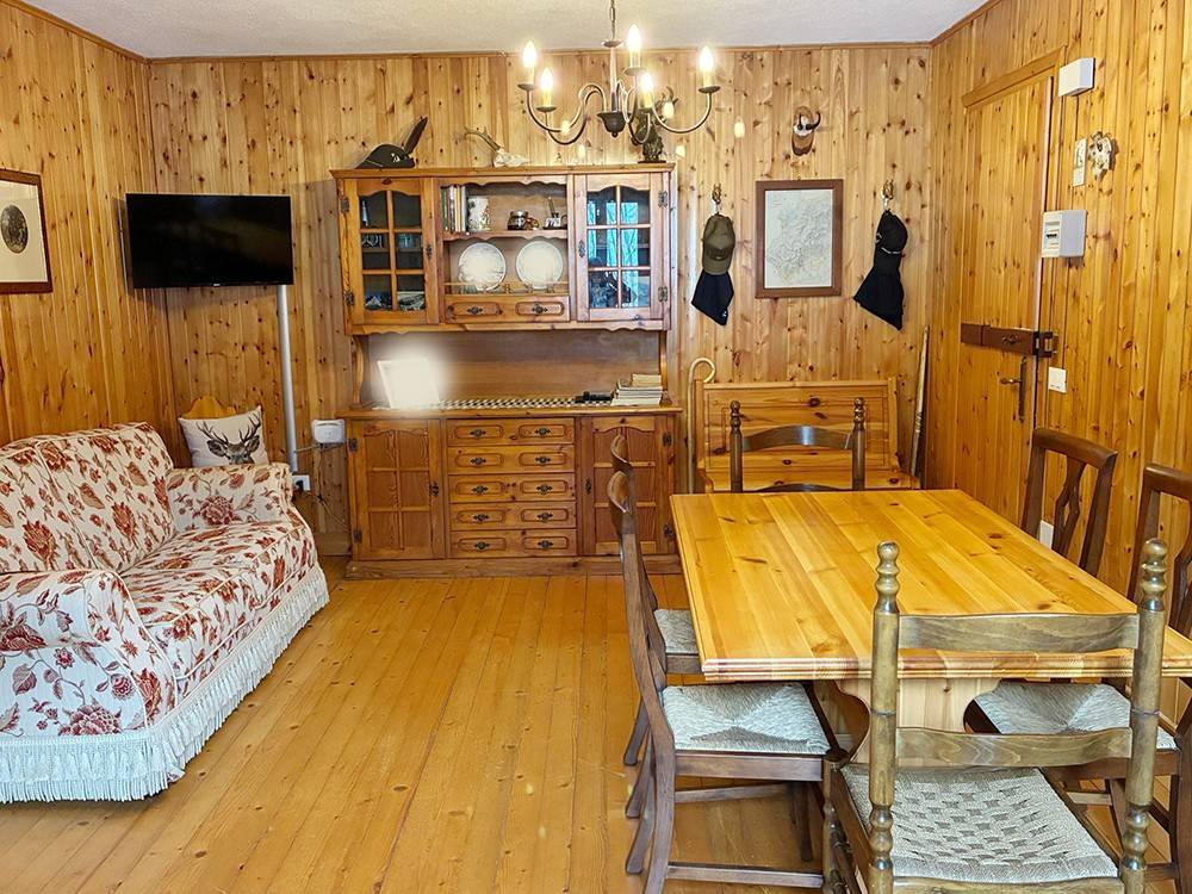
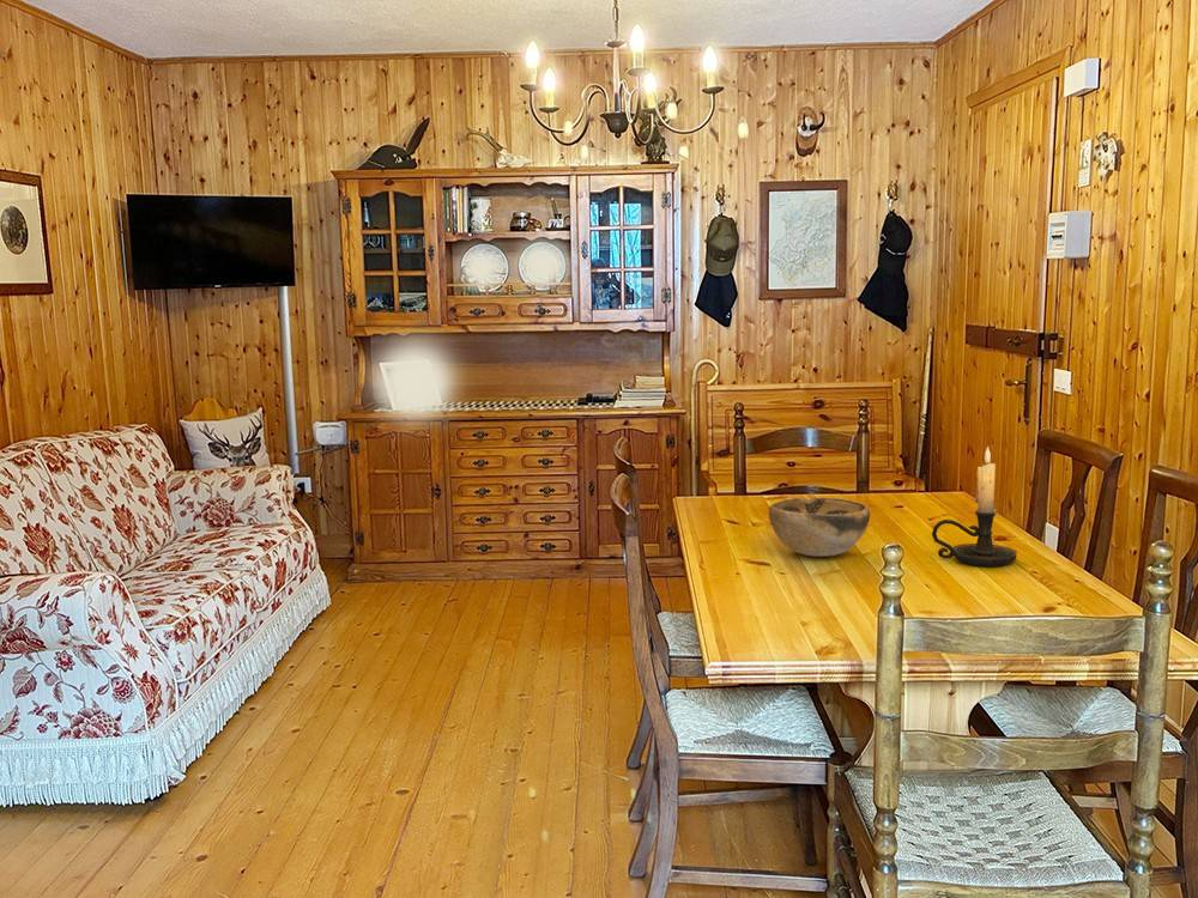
+ decorative bowl [768,496,871,558]
+ candle holder [931,445,1018,568]
